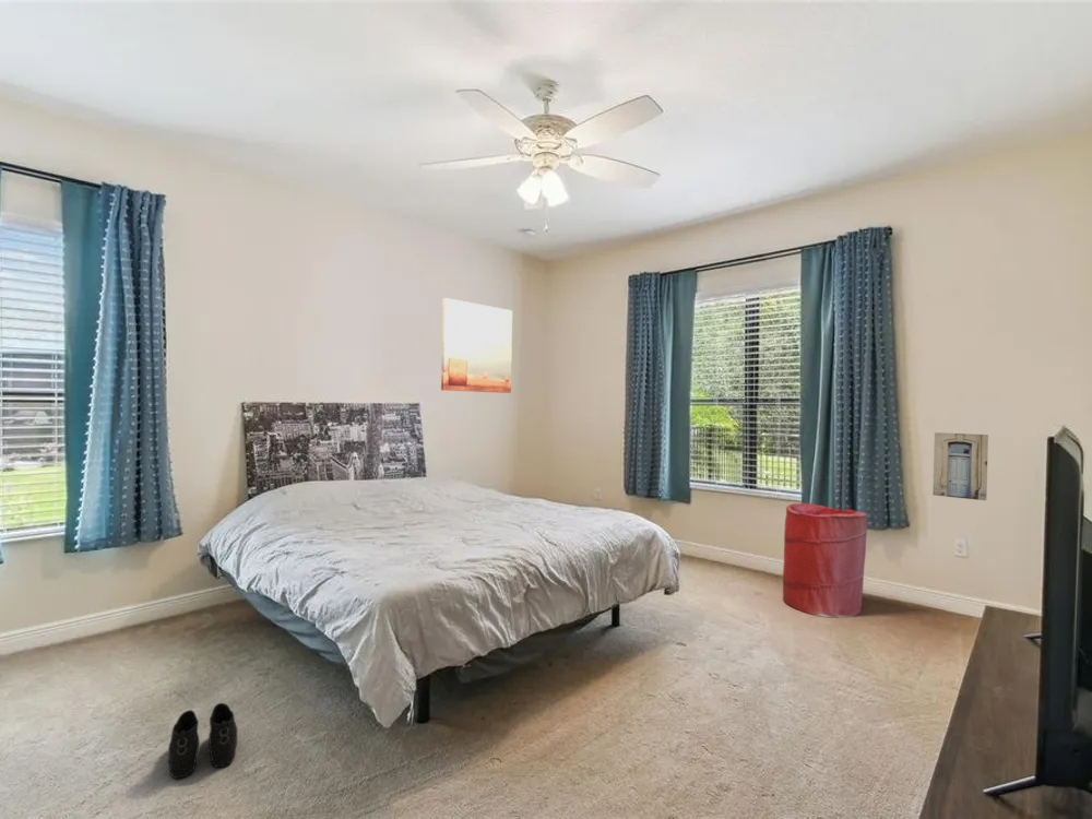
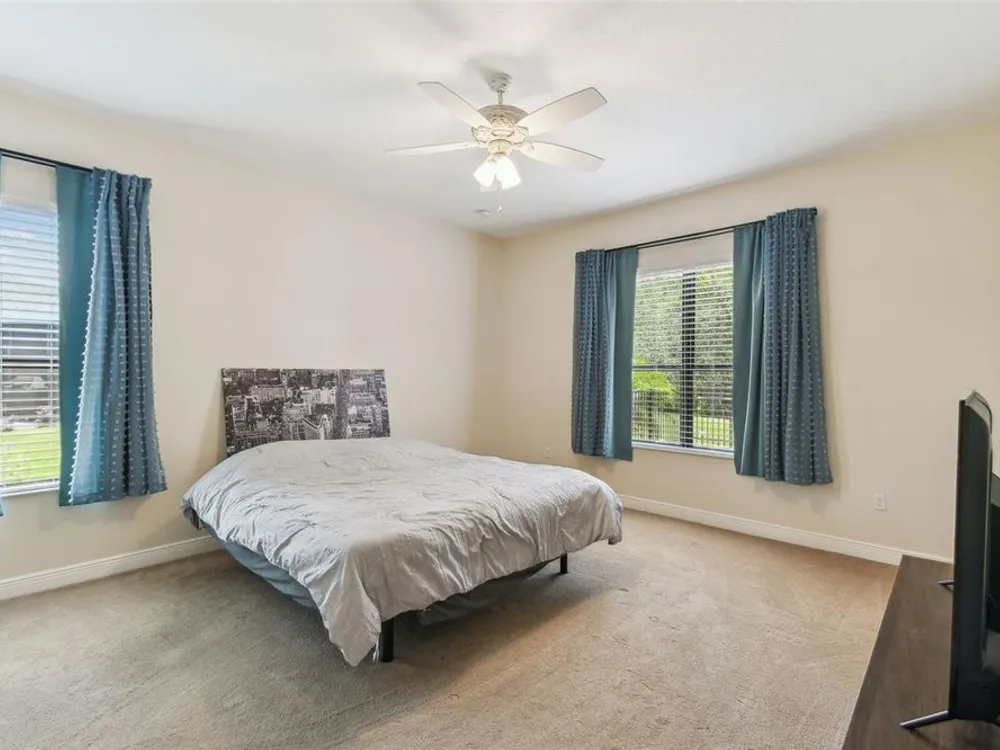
- wall art [440,297,513,394]
- laundry hamper [782,502,868,619]
- boots [167,702,238,780]
- wall art [931,431,989,501]
